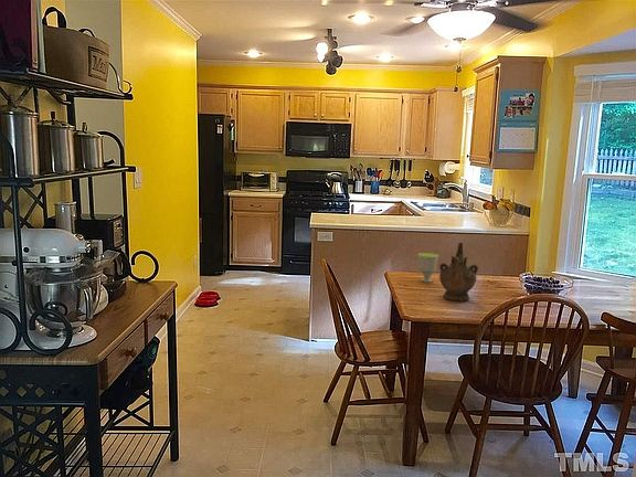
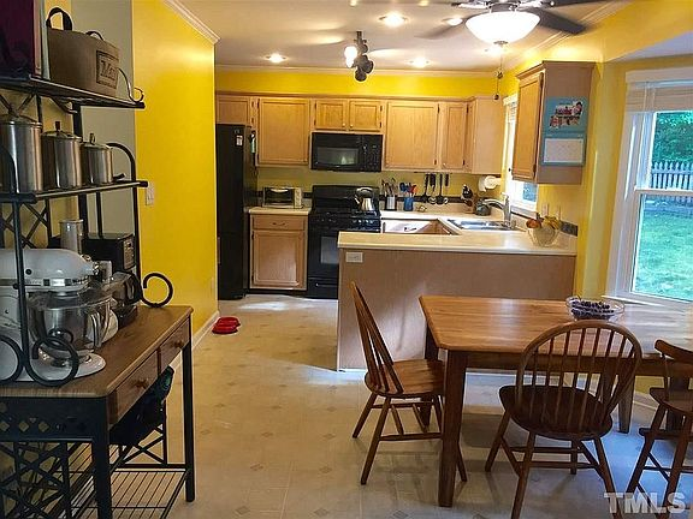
- cup [417,252,439,284]
- ceremonial vessel [438,242,479,301]
